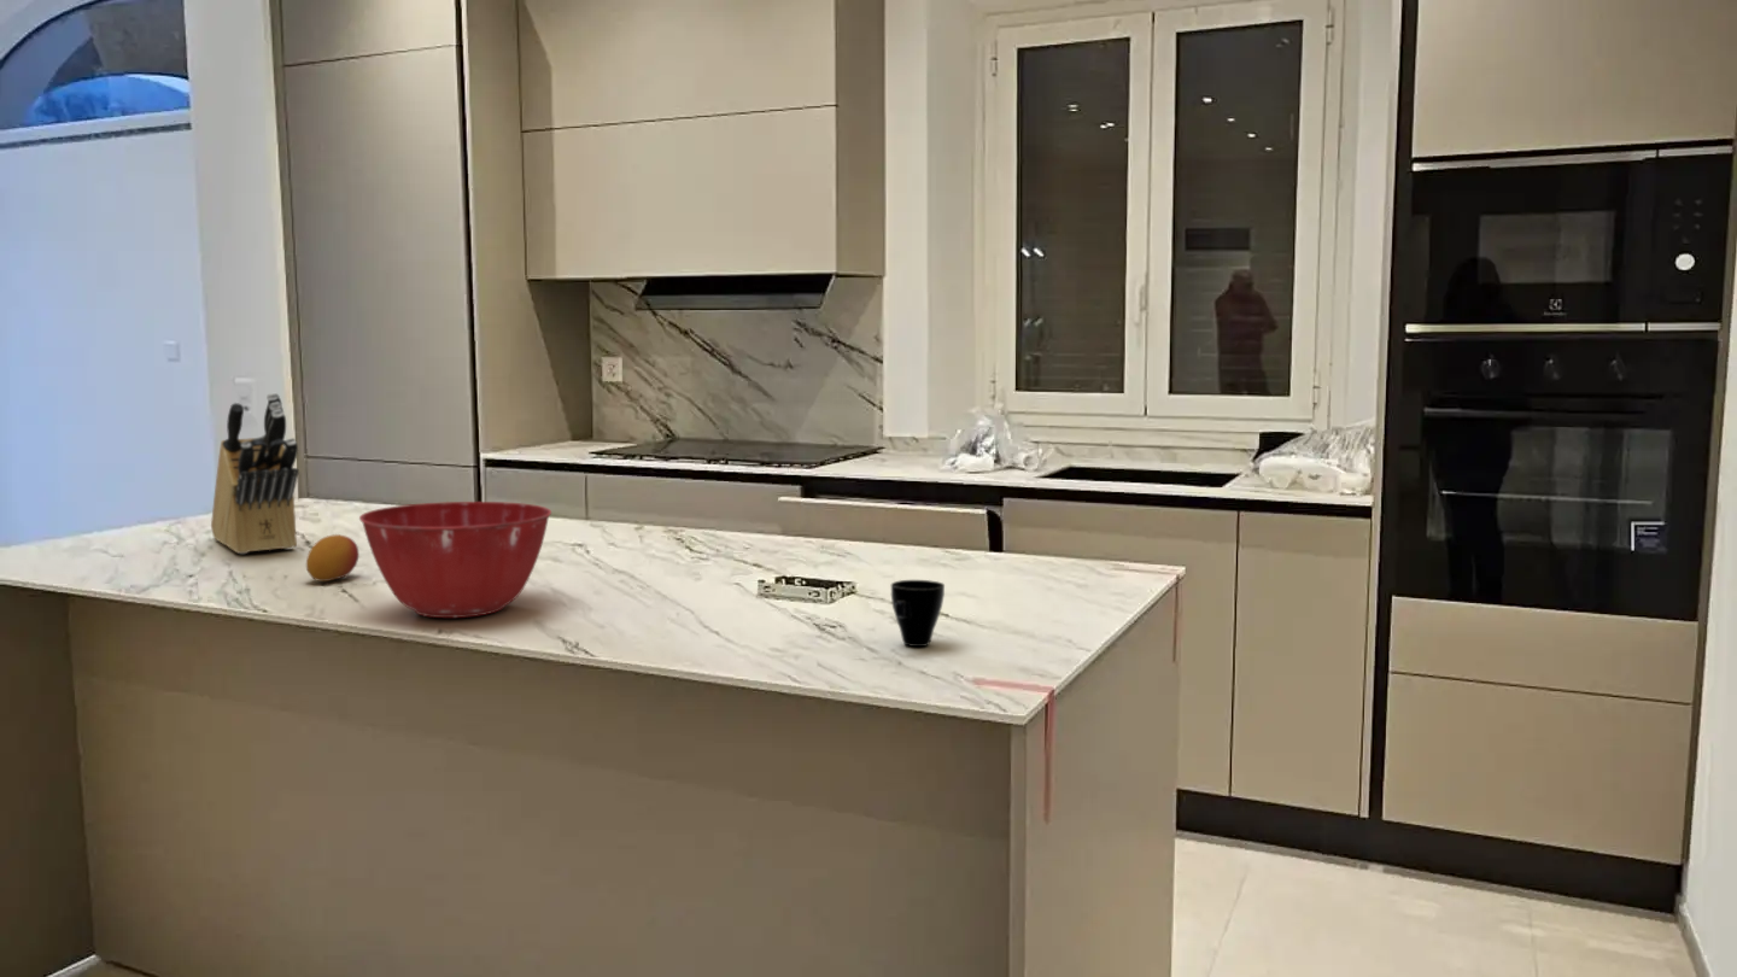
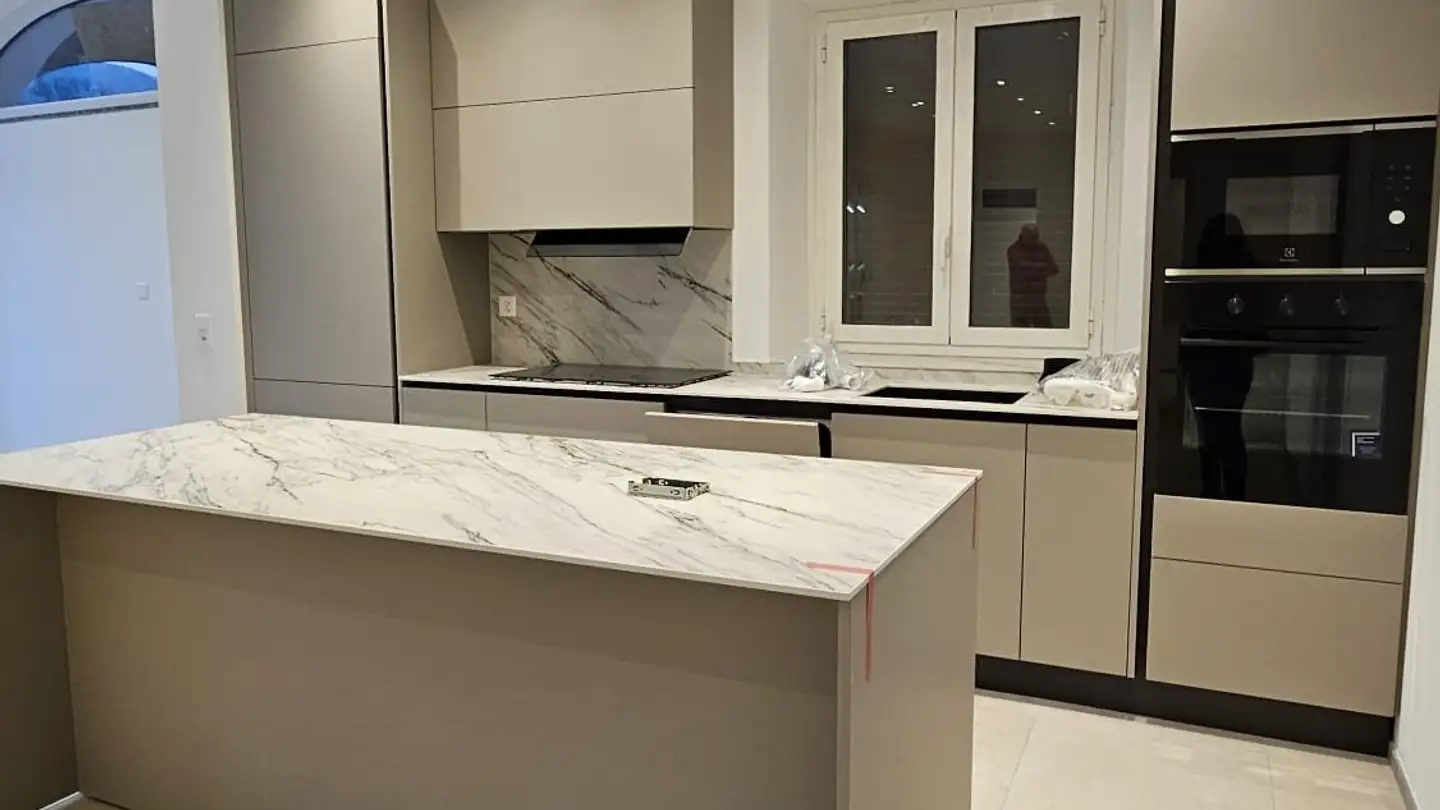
- mixing bowl [358,501,552,619]
- cup [890,579,946,648]
- fruit [305,533,359,583]
- knife block [210,392,300,555]
